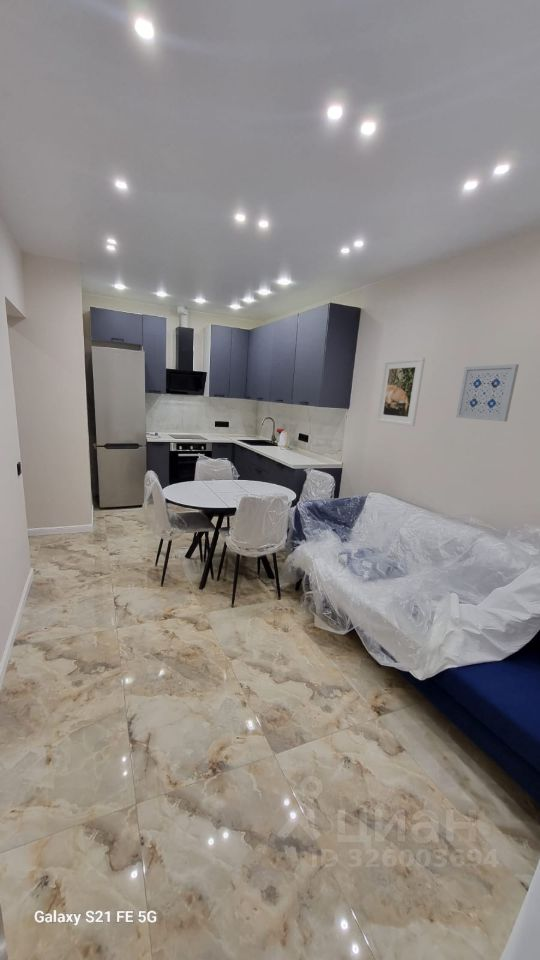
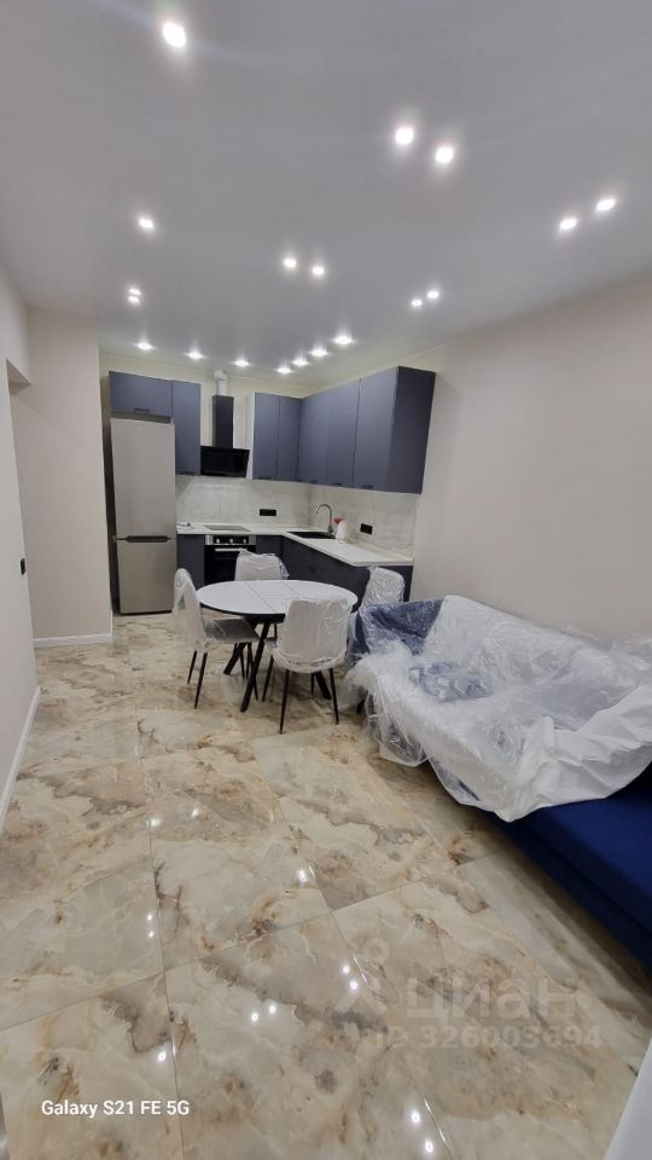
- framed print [375,356,426,427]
- wall art [455,363,520,423]
